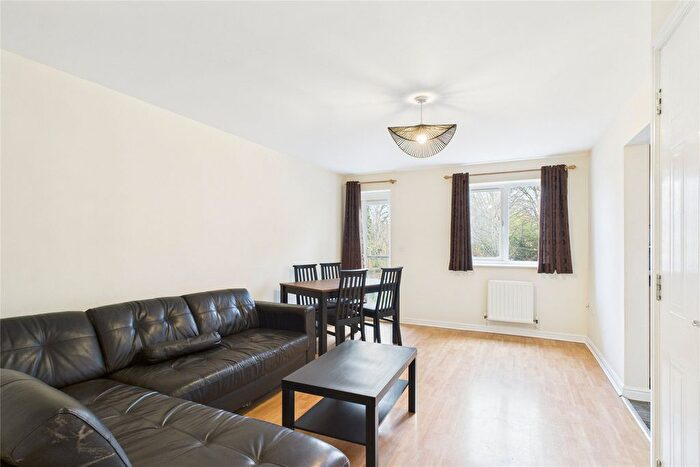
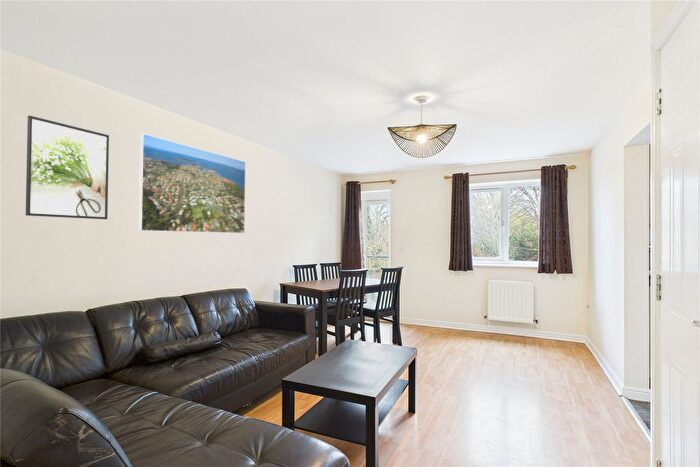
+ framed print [25,114,110,220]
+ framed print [138,132,247,234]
